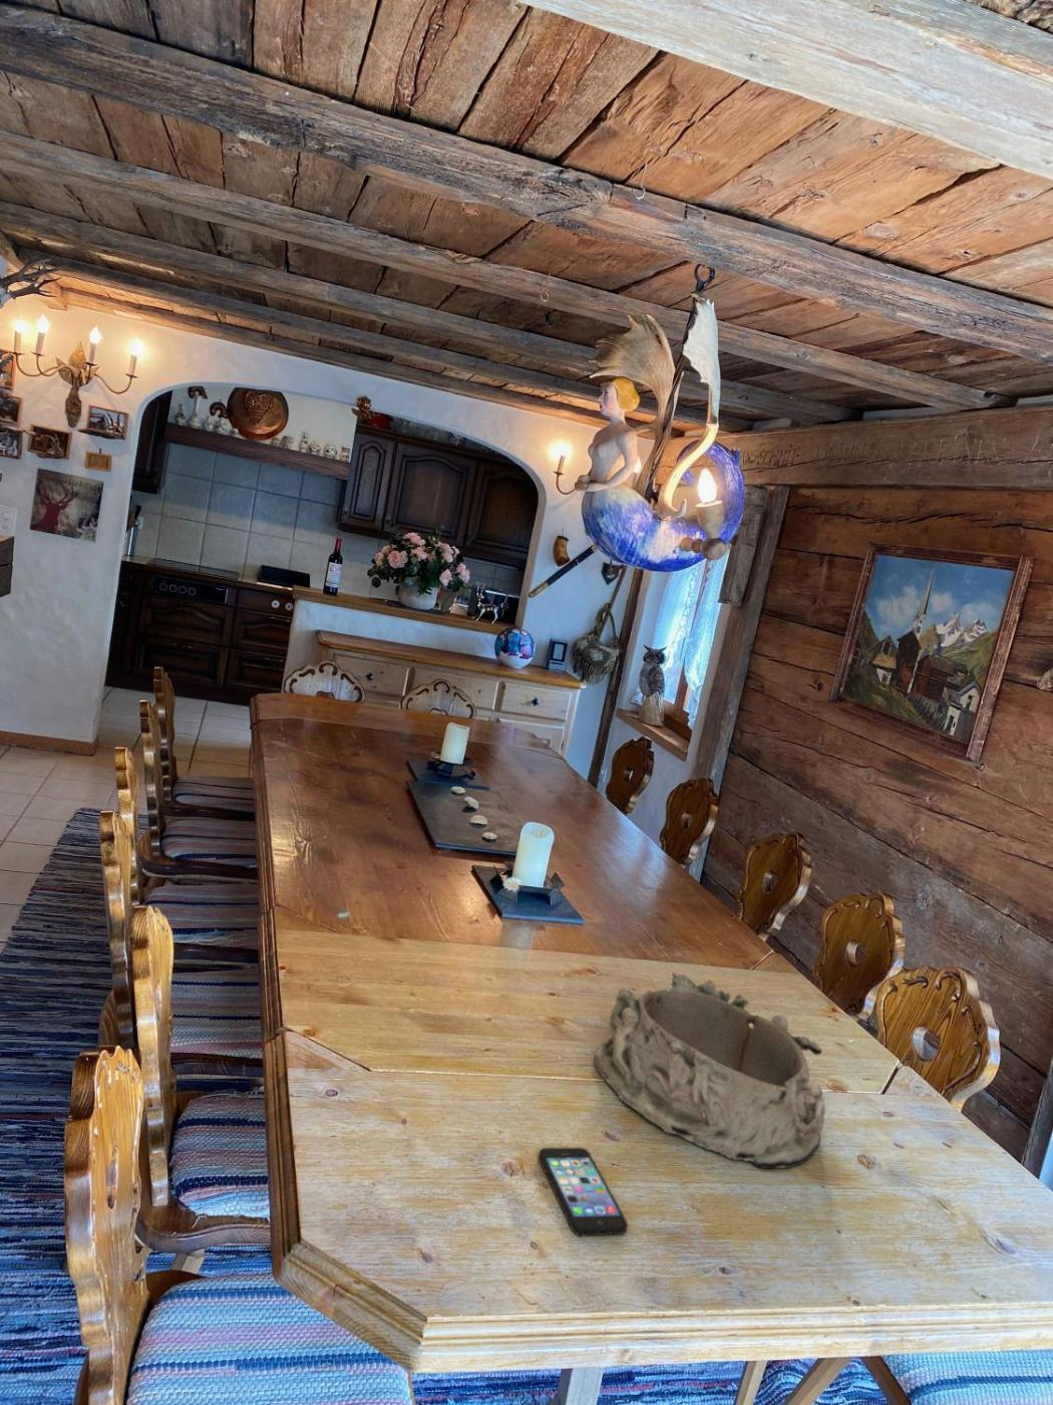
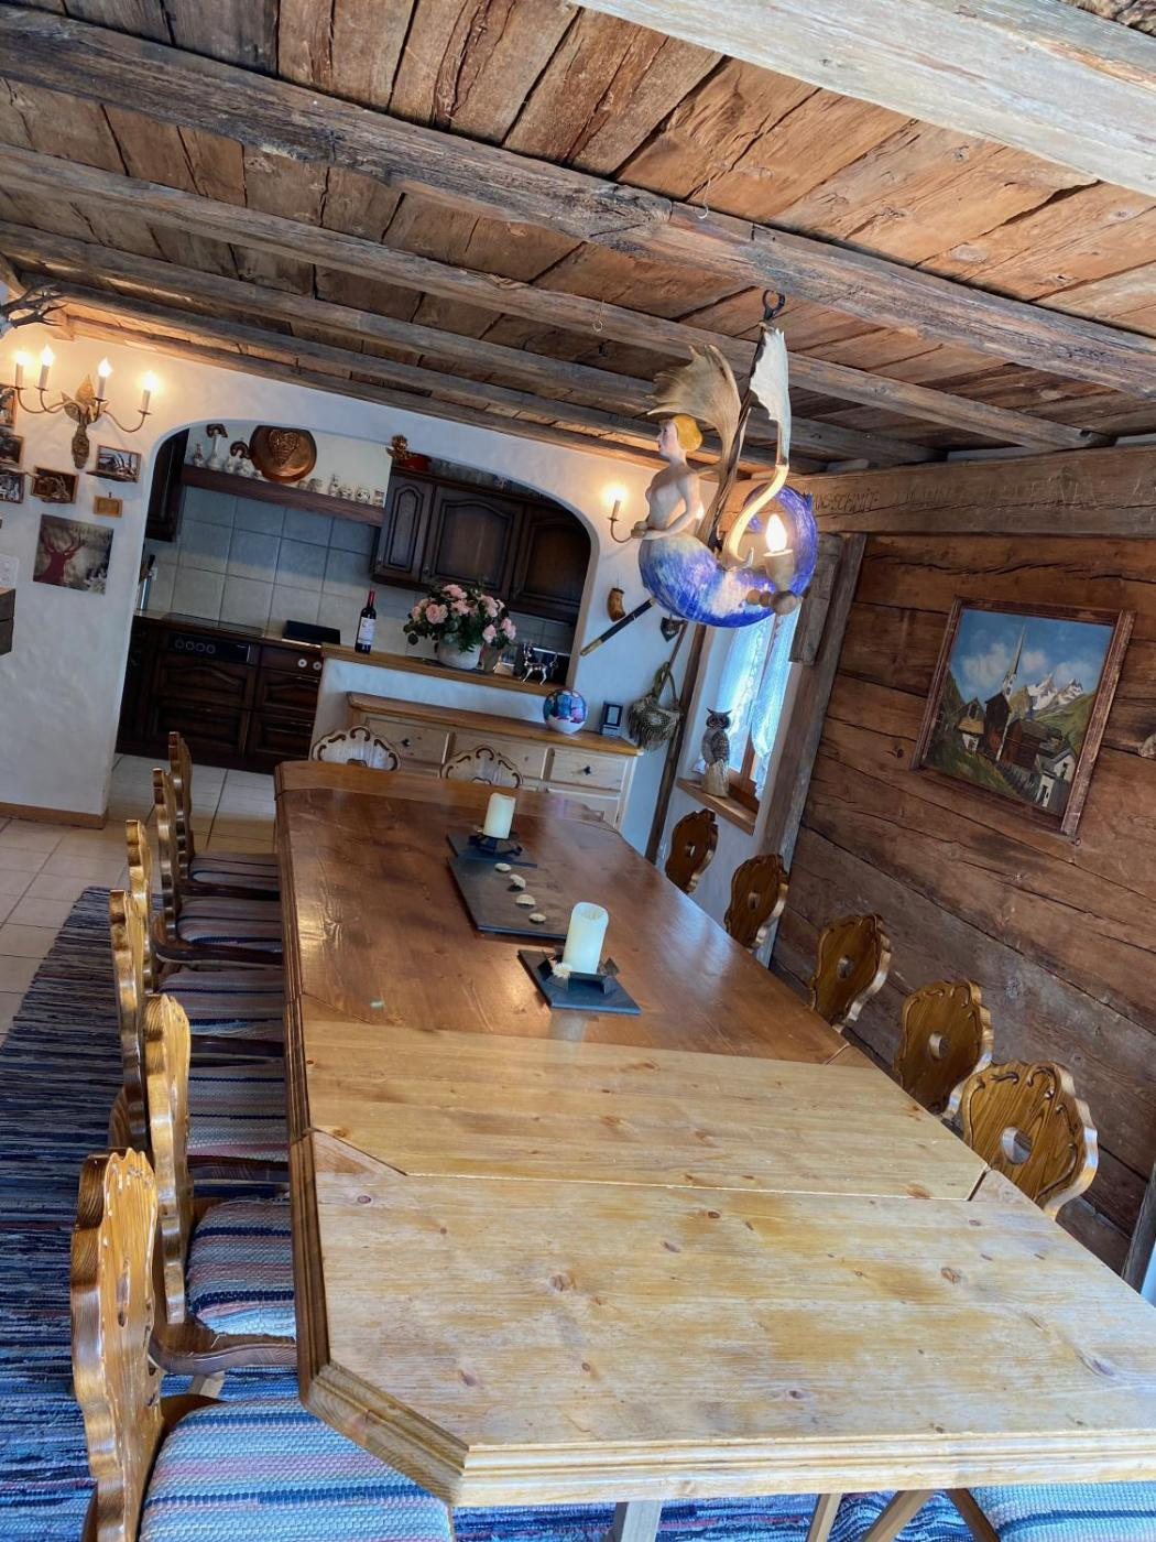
- smartphone [538,1147,628,1237]
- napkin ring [594,971,826,1169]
